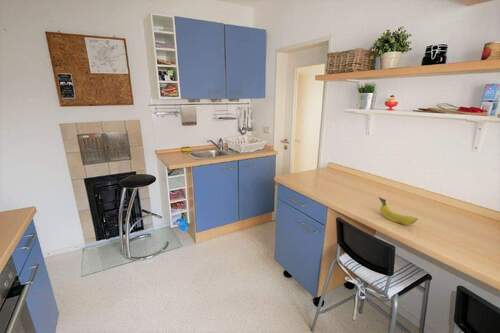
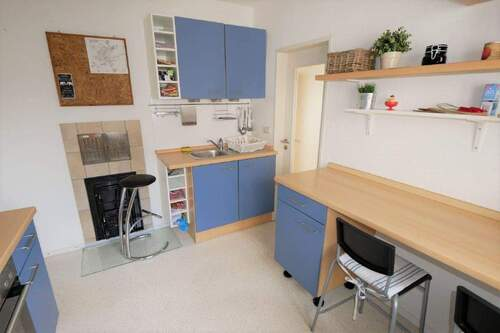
- fruit [378,196,419,225]
